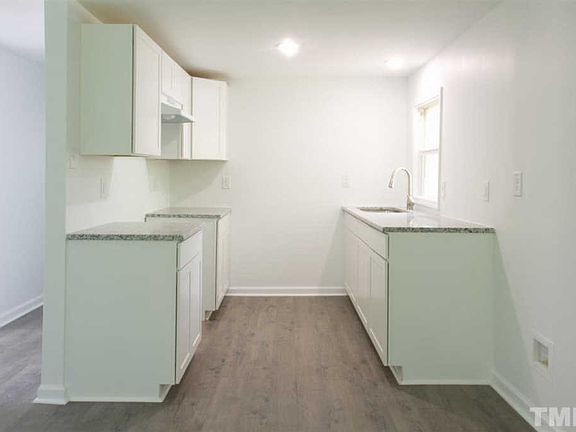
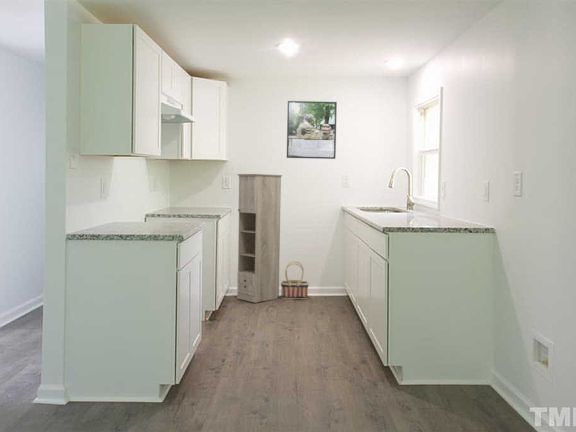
+ storage cabinet [236,173,283,303]
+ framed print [286,100,338,160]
+ basket [280,261,310,300]
